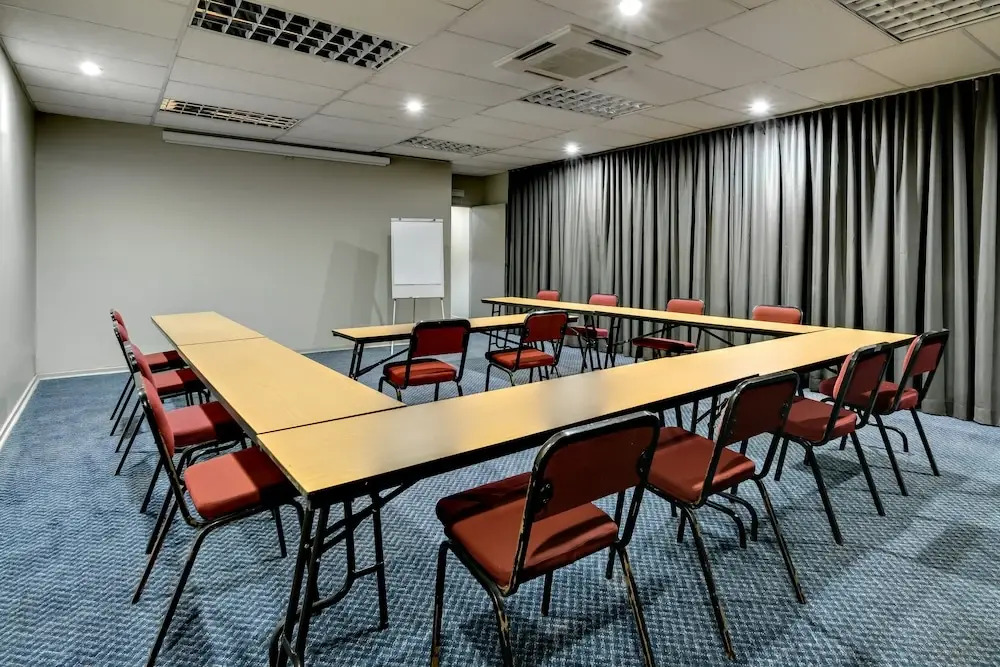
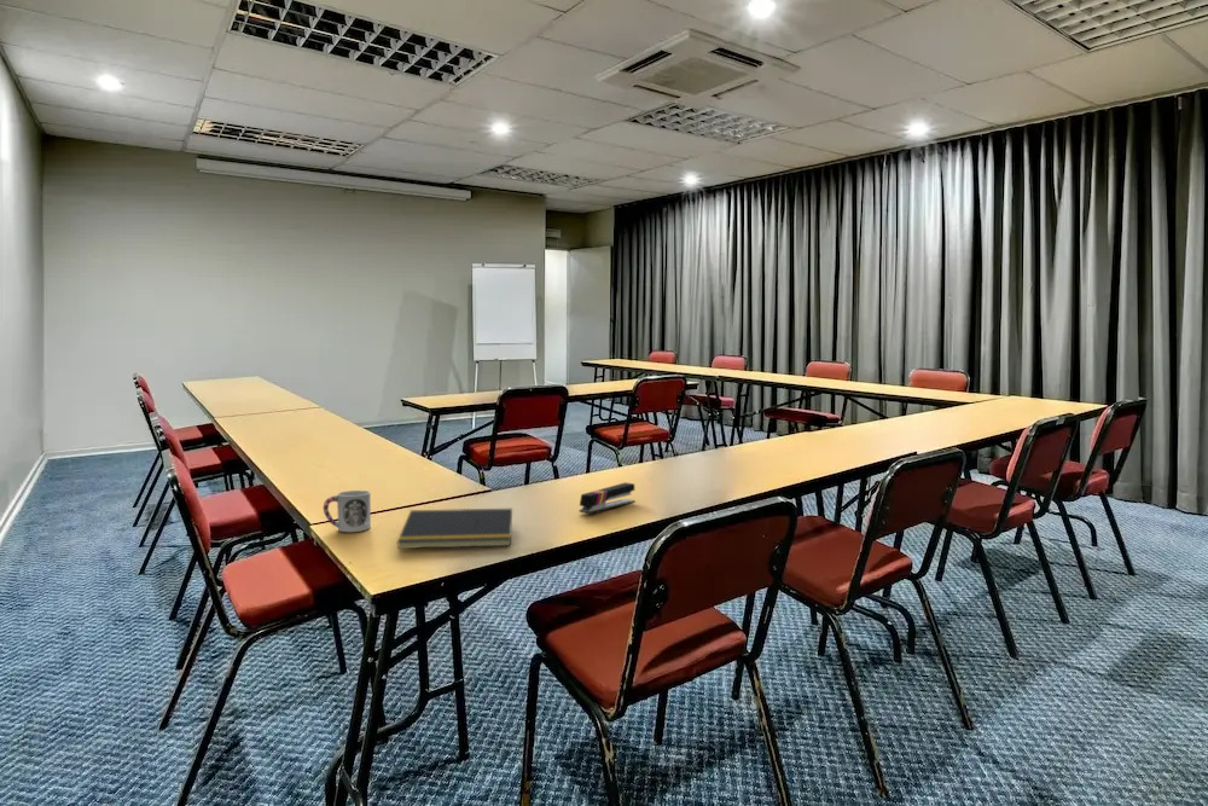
+ notepad [396,508,513,550]
+ cup [323,489,372,533]
+ stapler [579,481,637,515]
